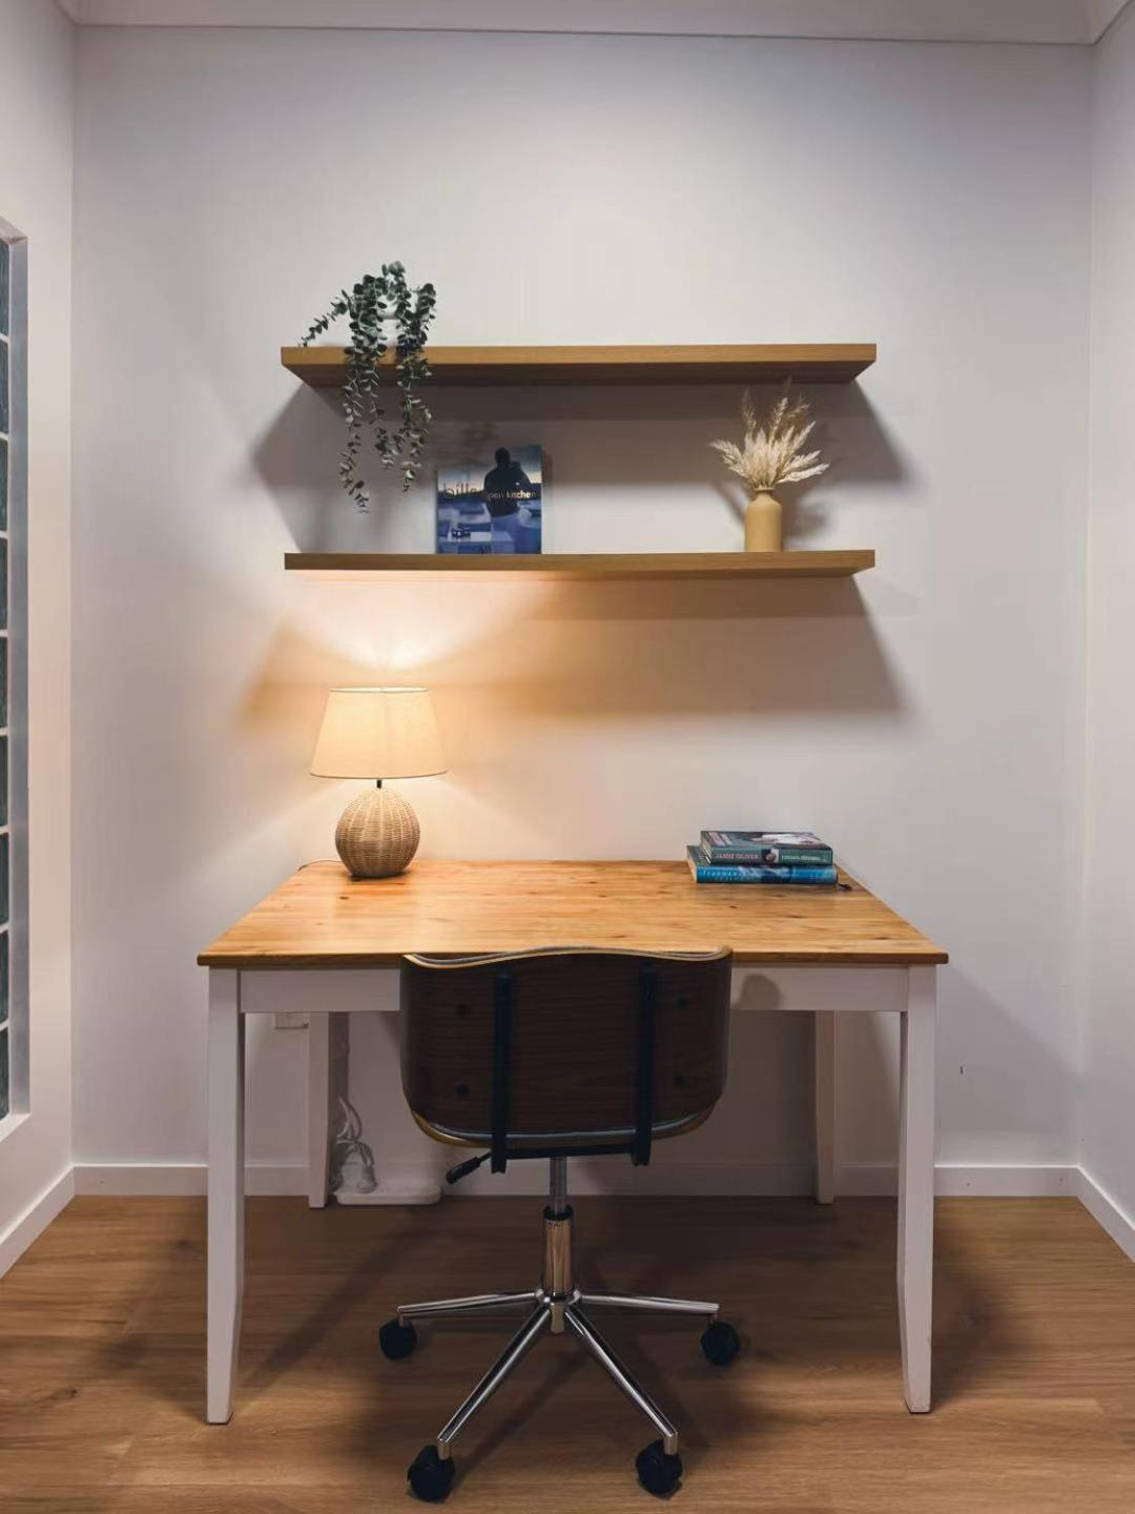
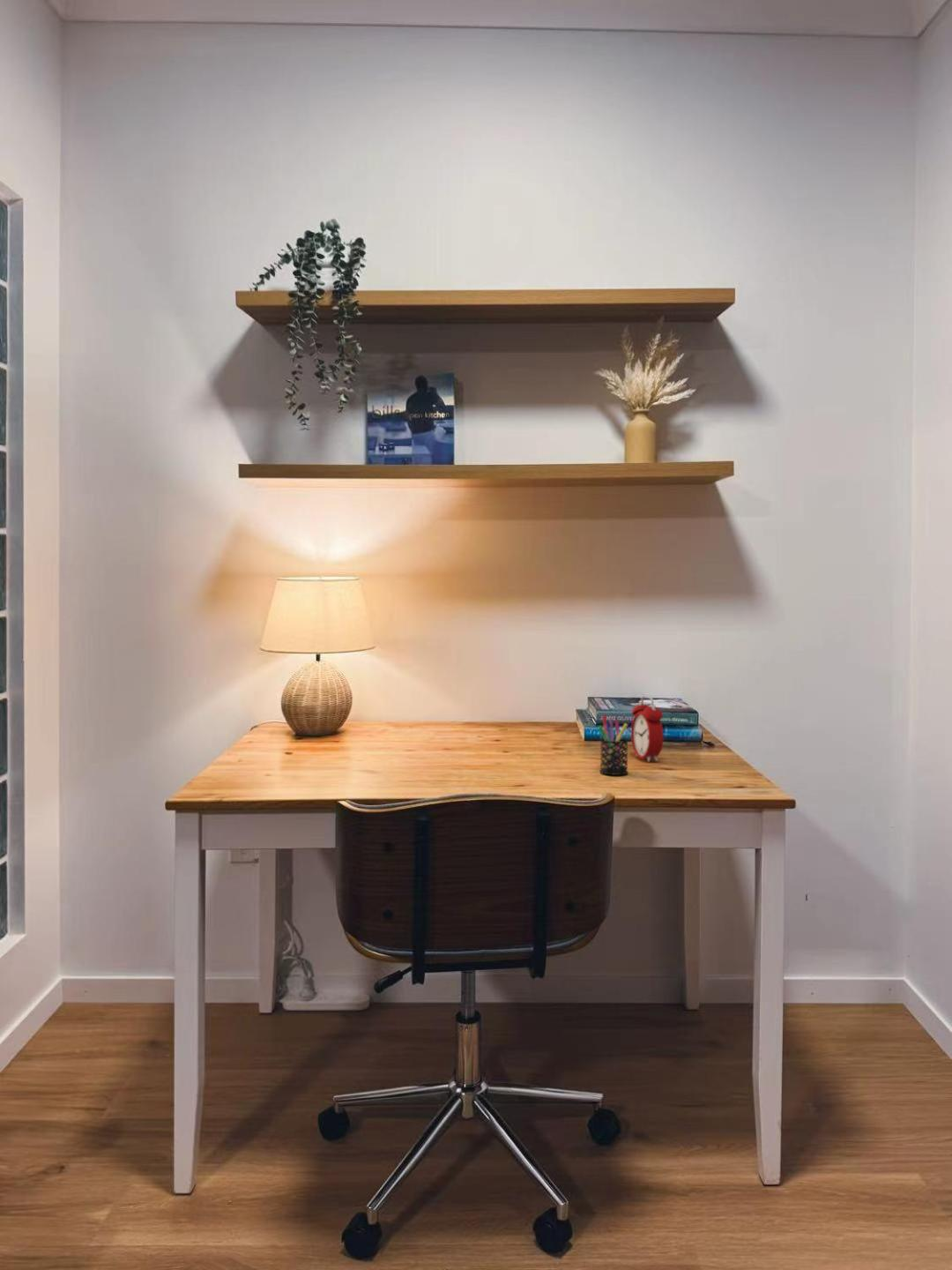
+ alarm clock [630,694,665,762]
+ pen holder [598,713,629,776]
